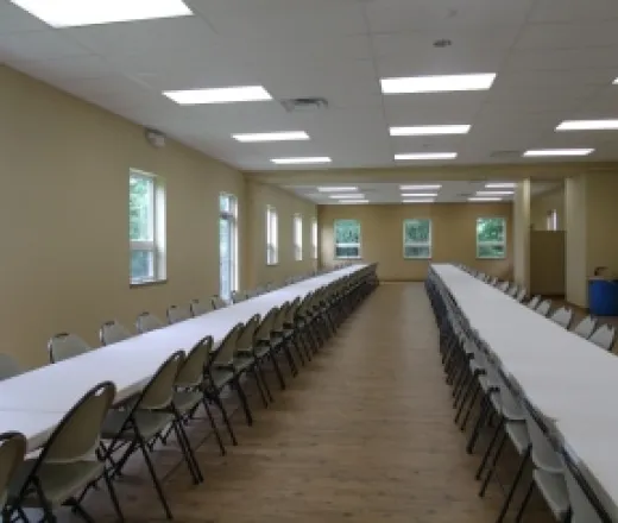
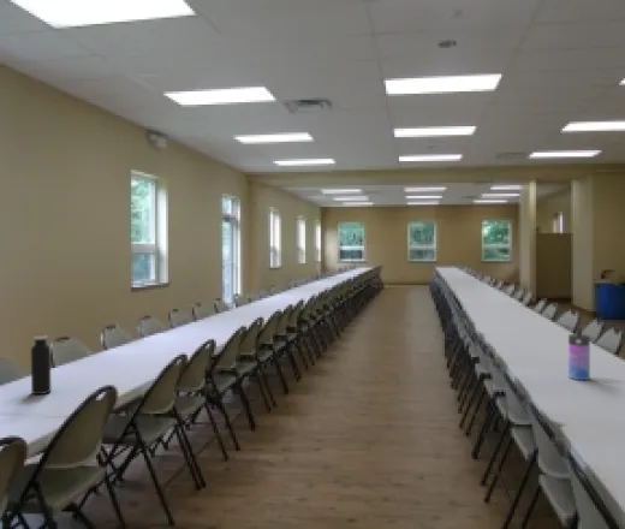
+ water bottle [567,325,591,381]
+ water bottle [30,332,52,396]
